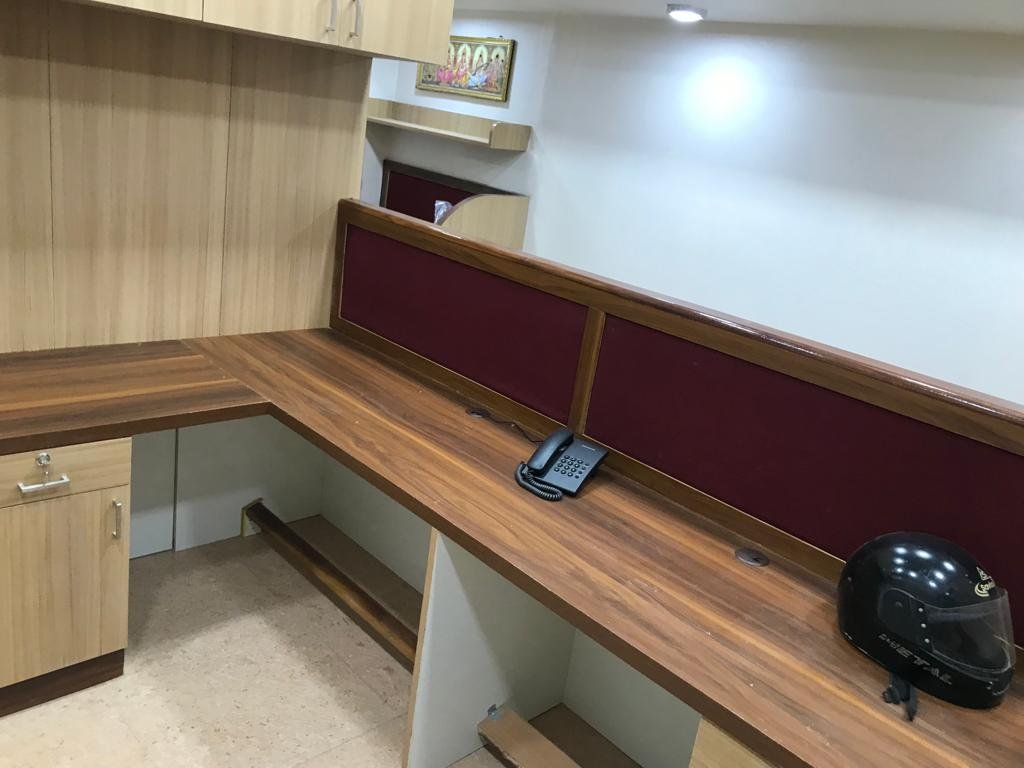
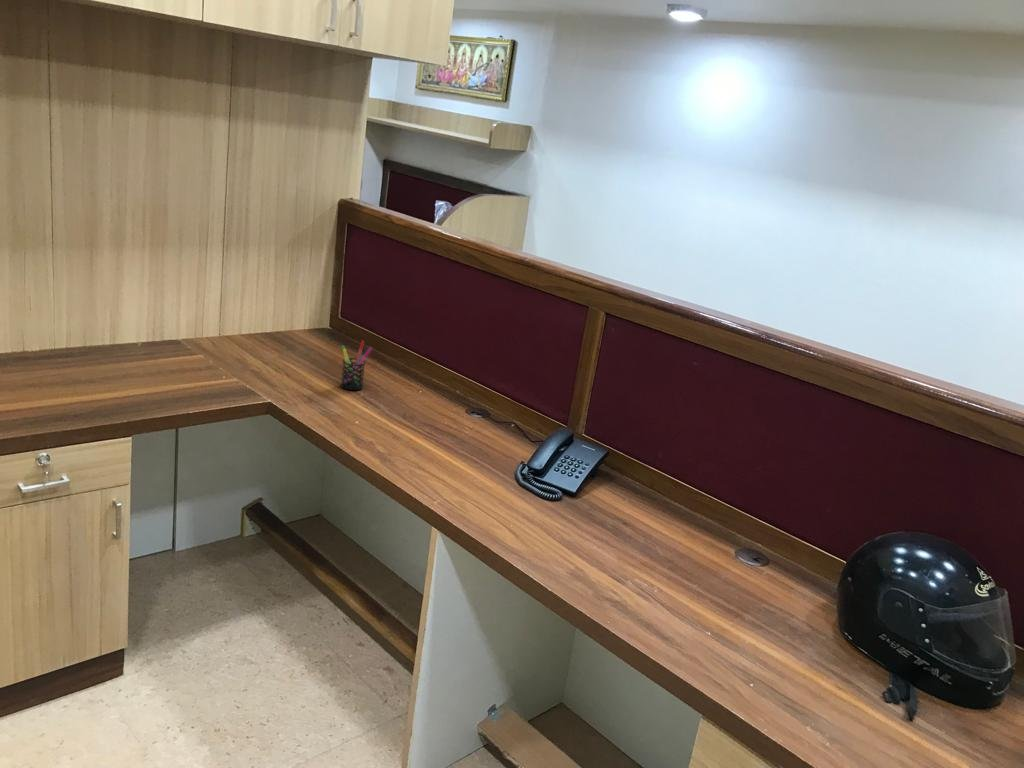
+ pen holder [340,340,373,391]
